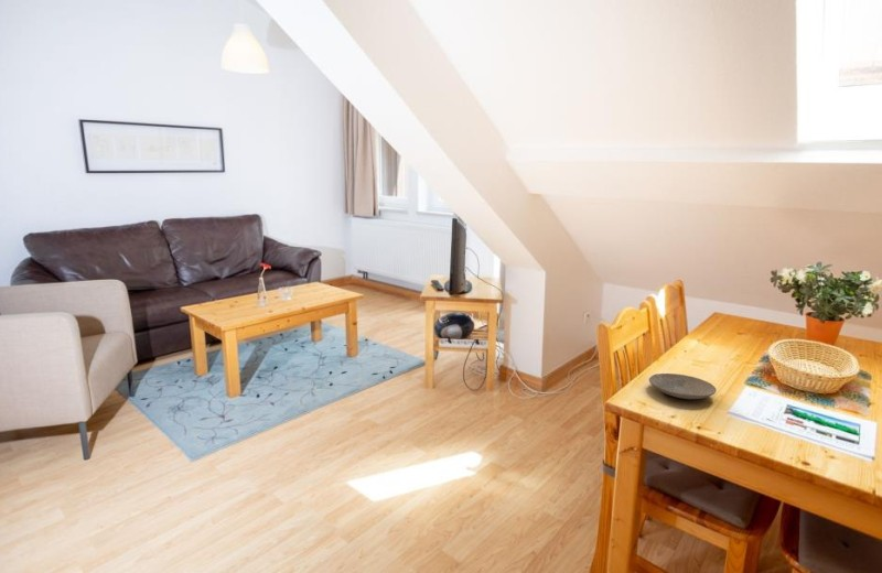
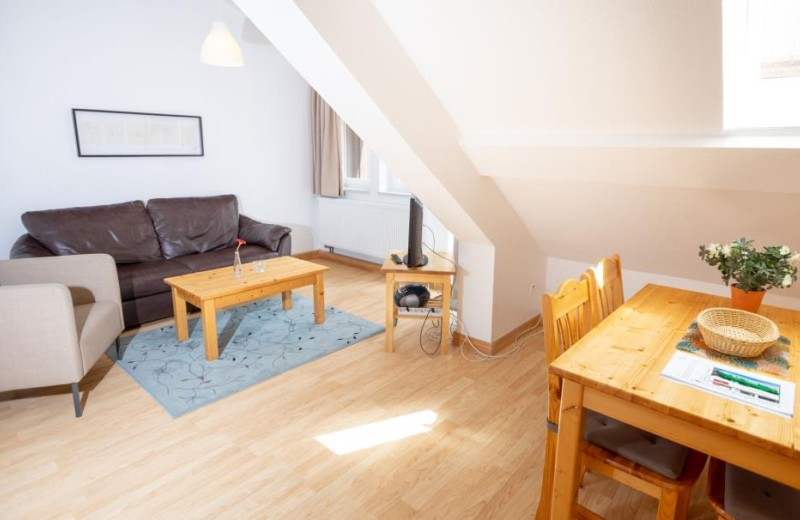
- plate [648,372,718,400]
